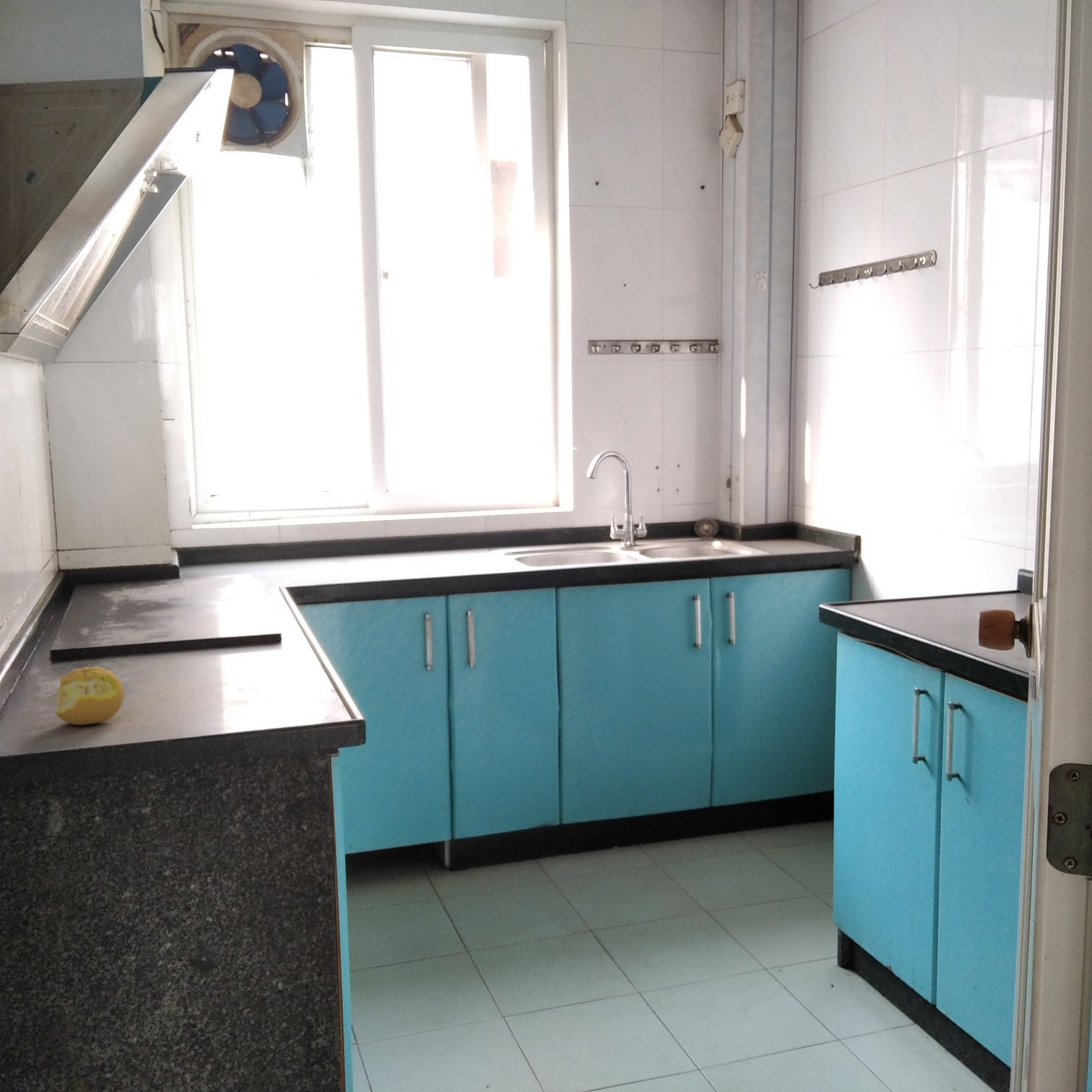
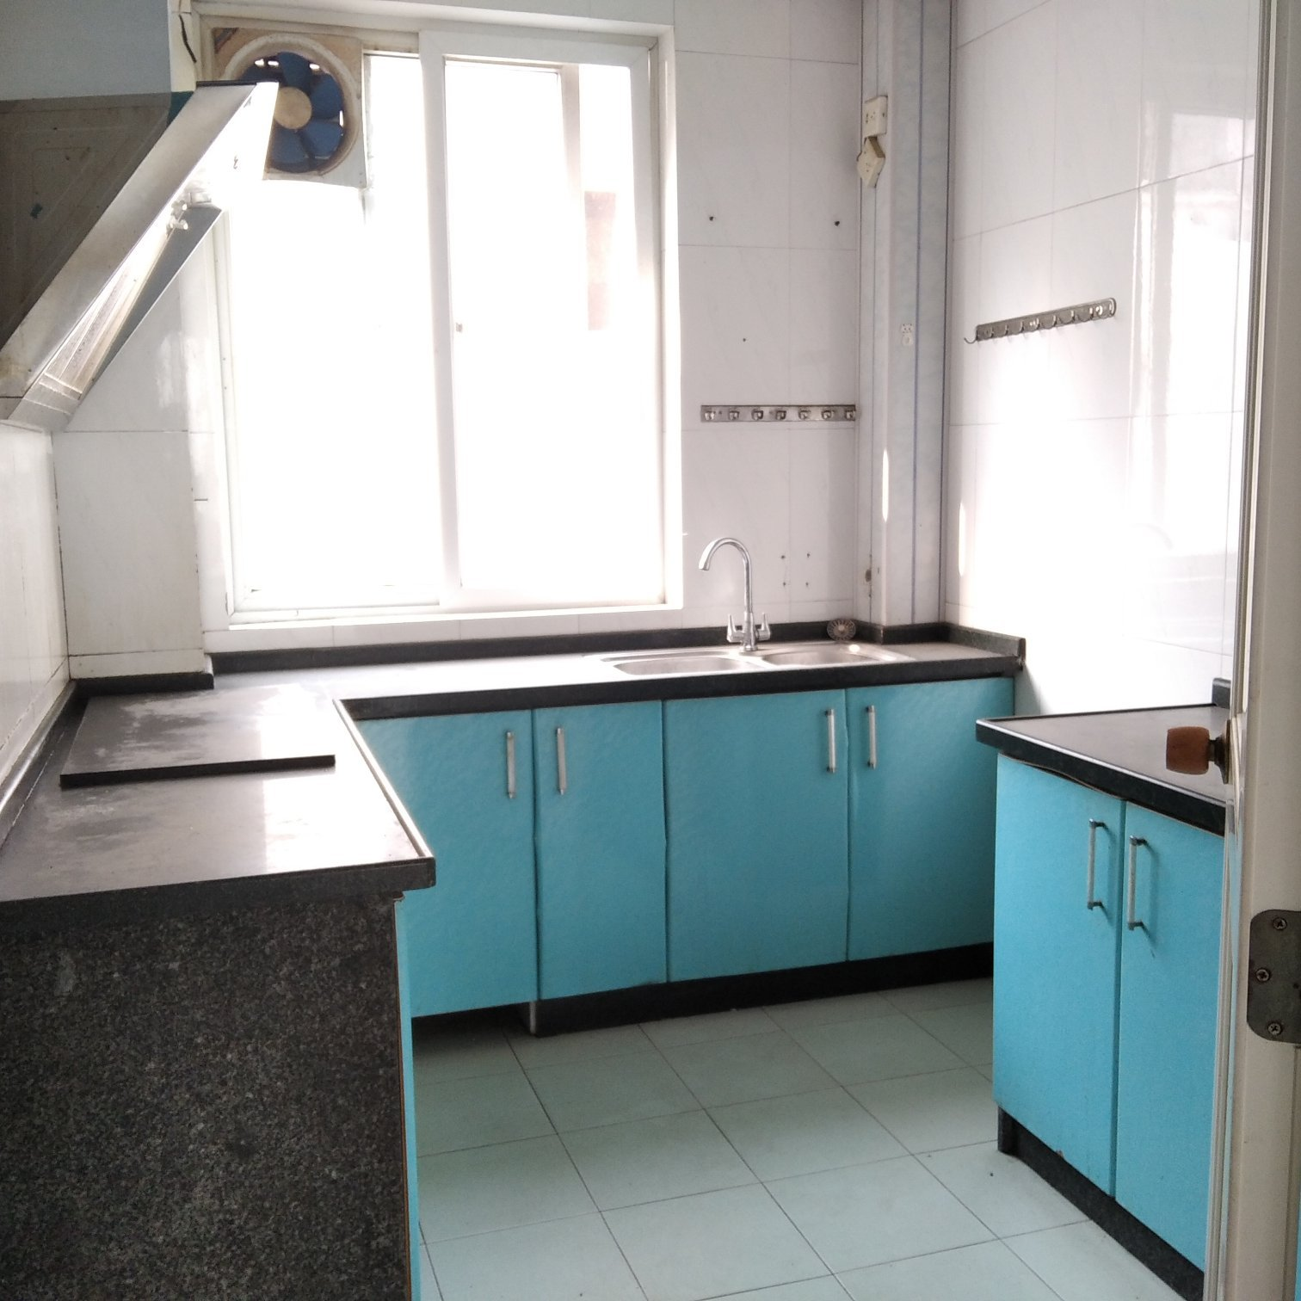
- fruit [54,666,126,726]
